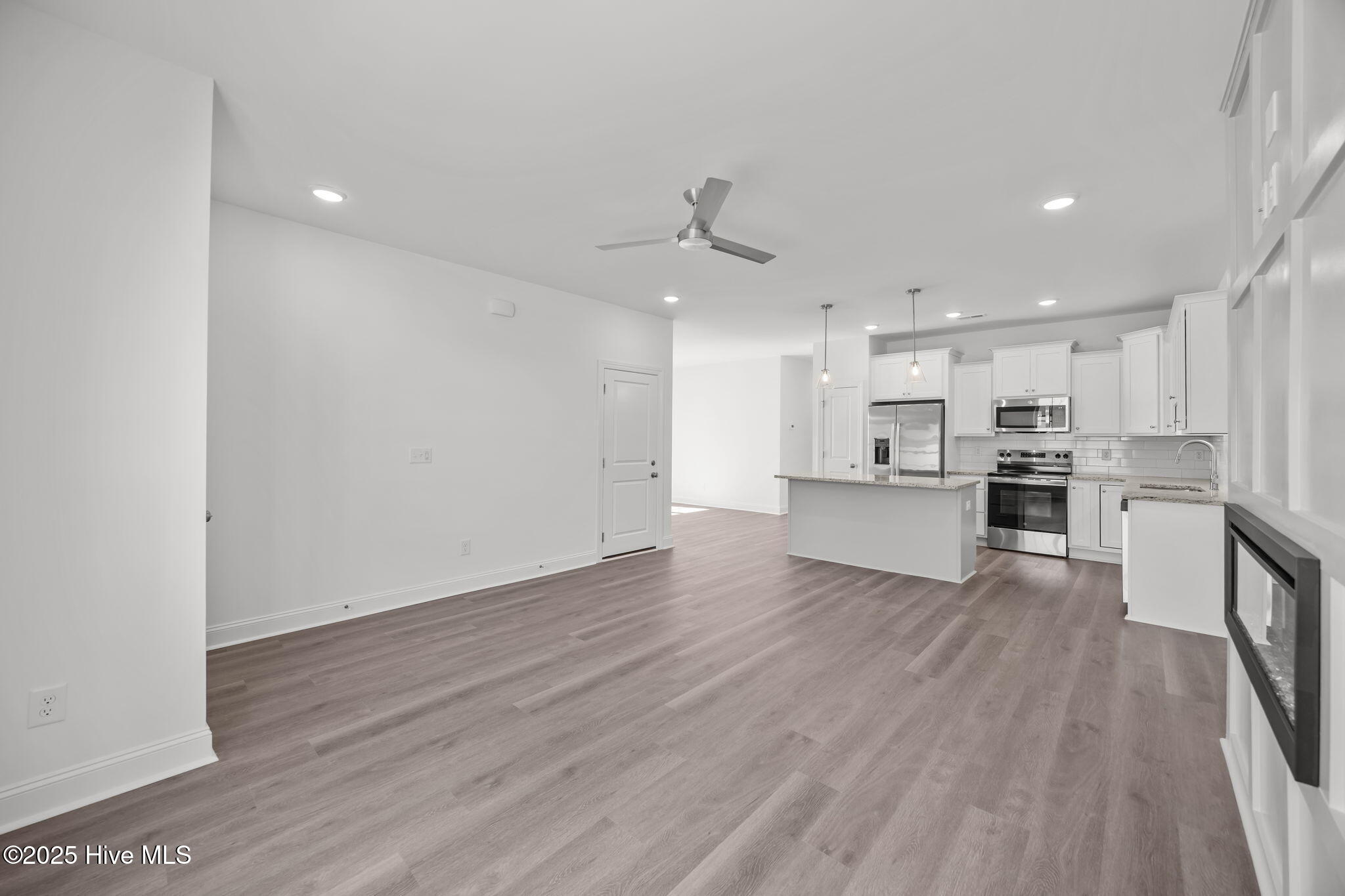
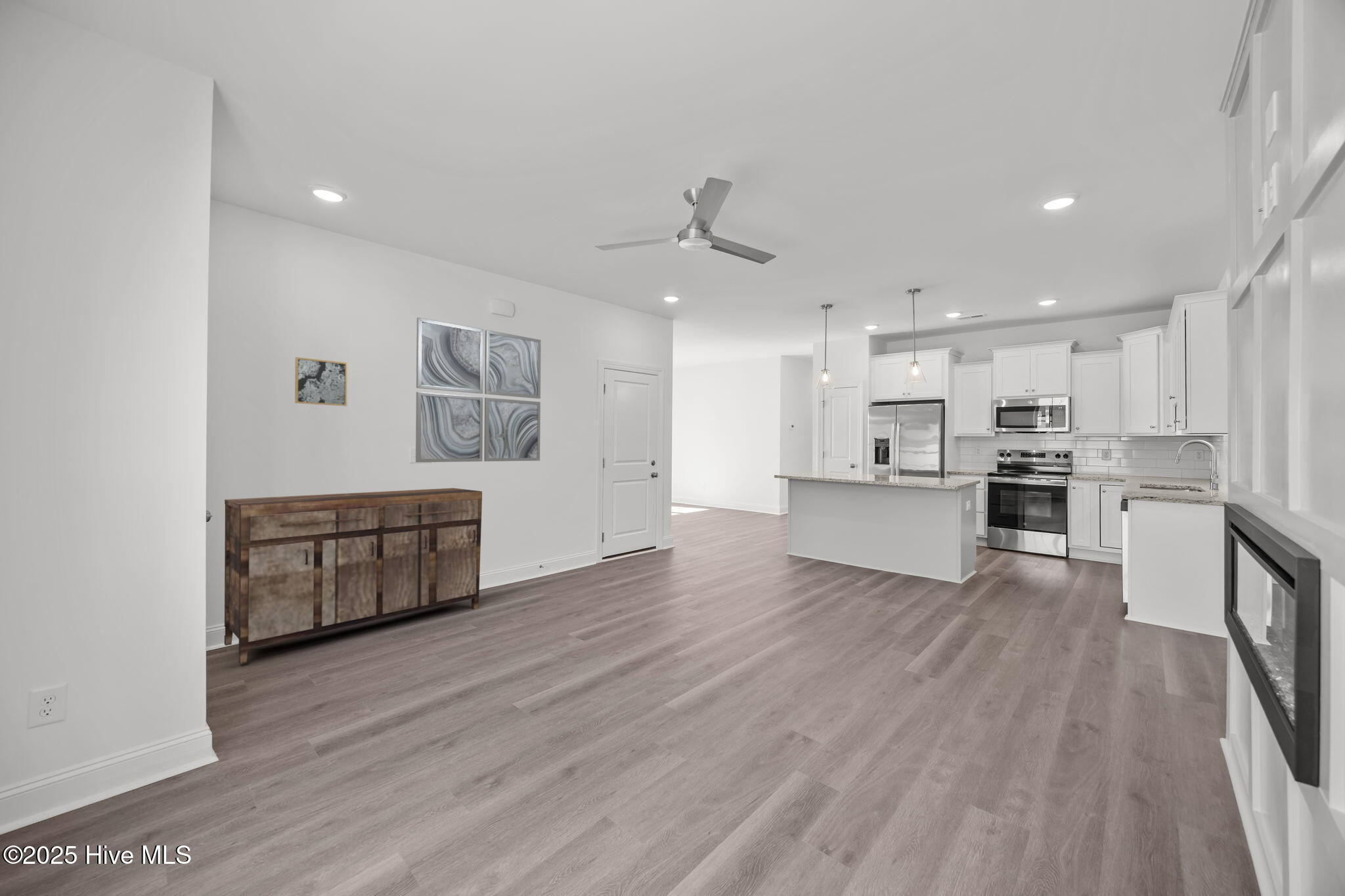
+ sideboard [224,488,483,664]
+ wall art [294,356,348,407]
+ wall art [415,317,542,463]
